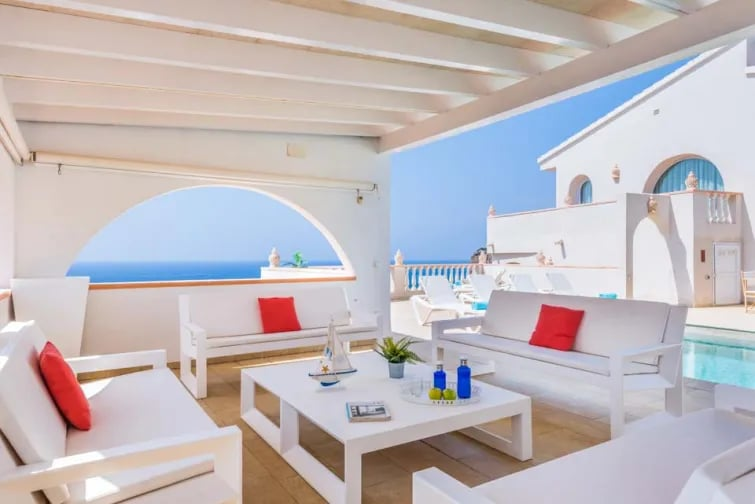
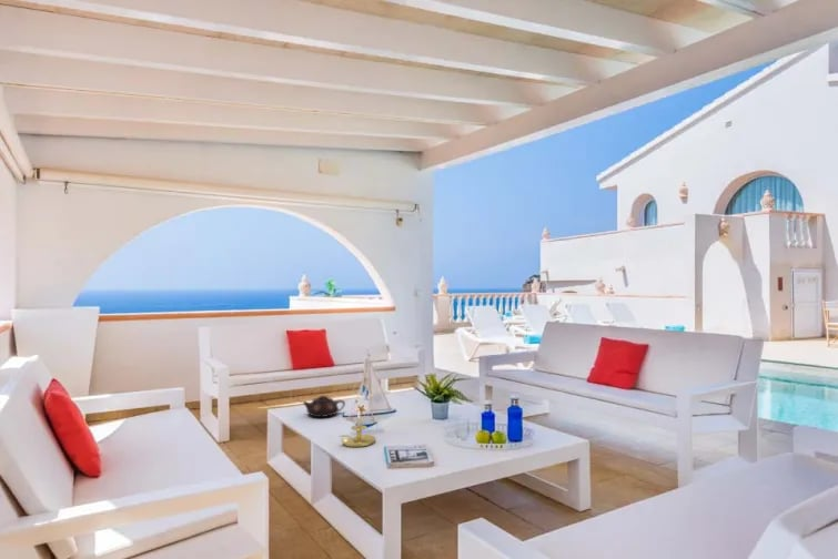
+ candle holder [337,407,377,448]
+ teapot [302,395,346,418]
